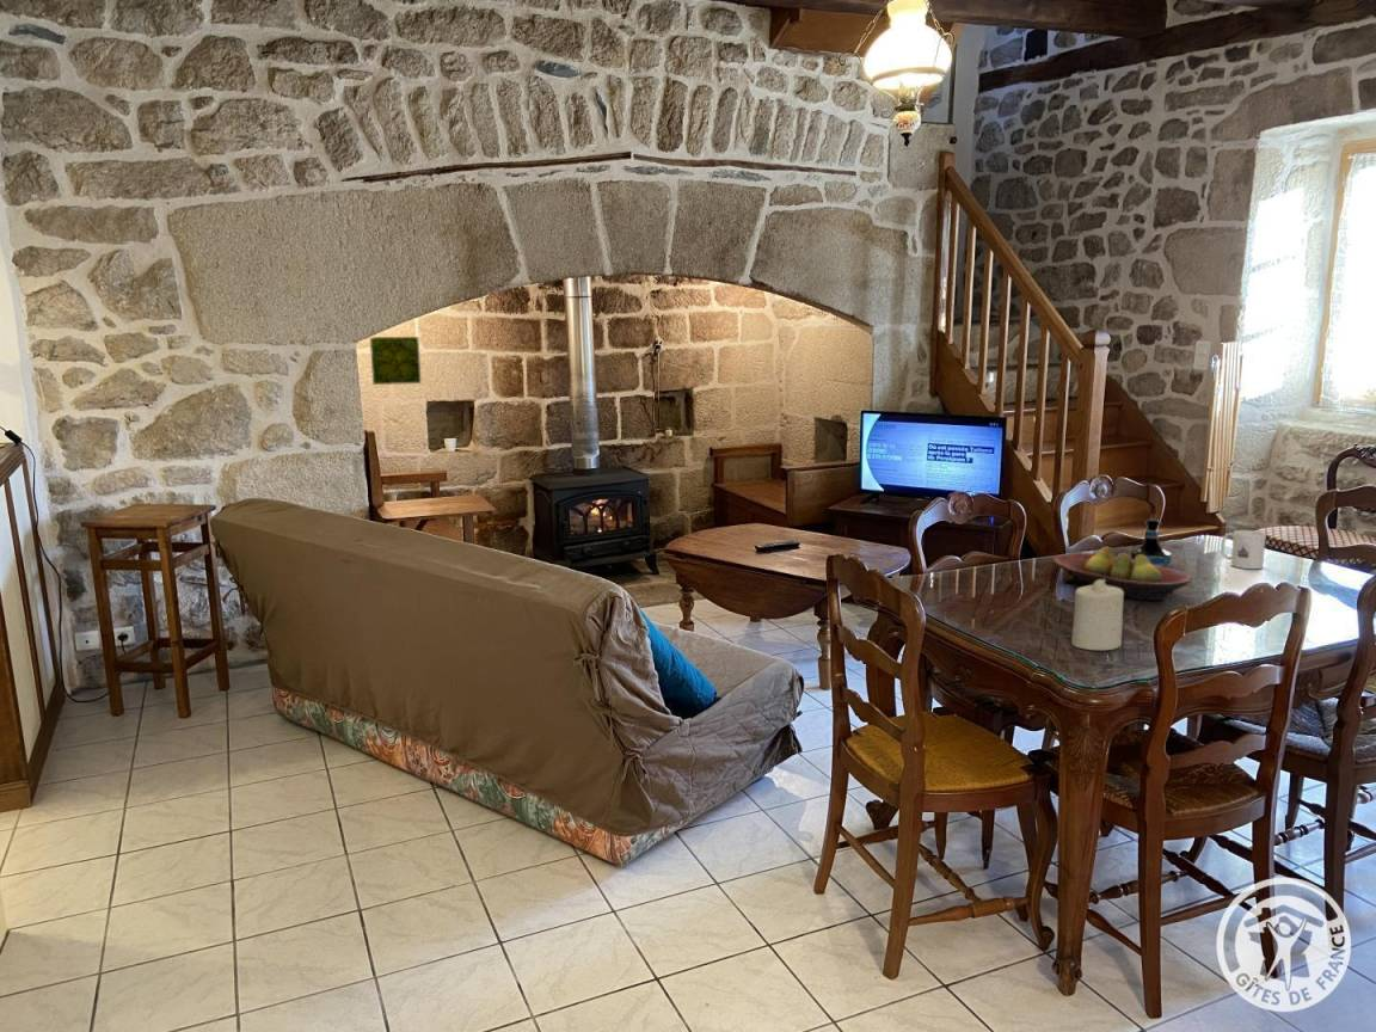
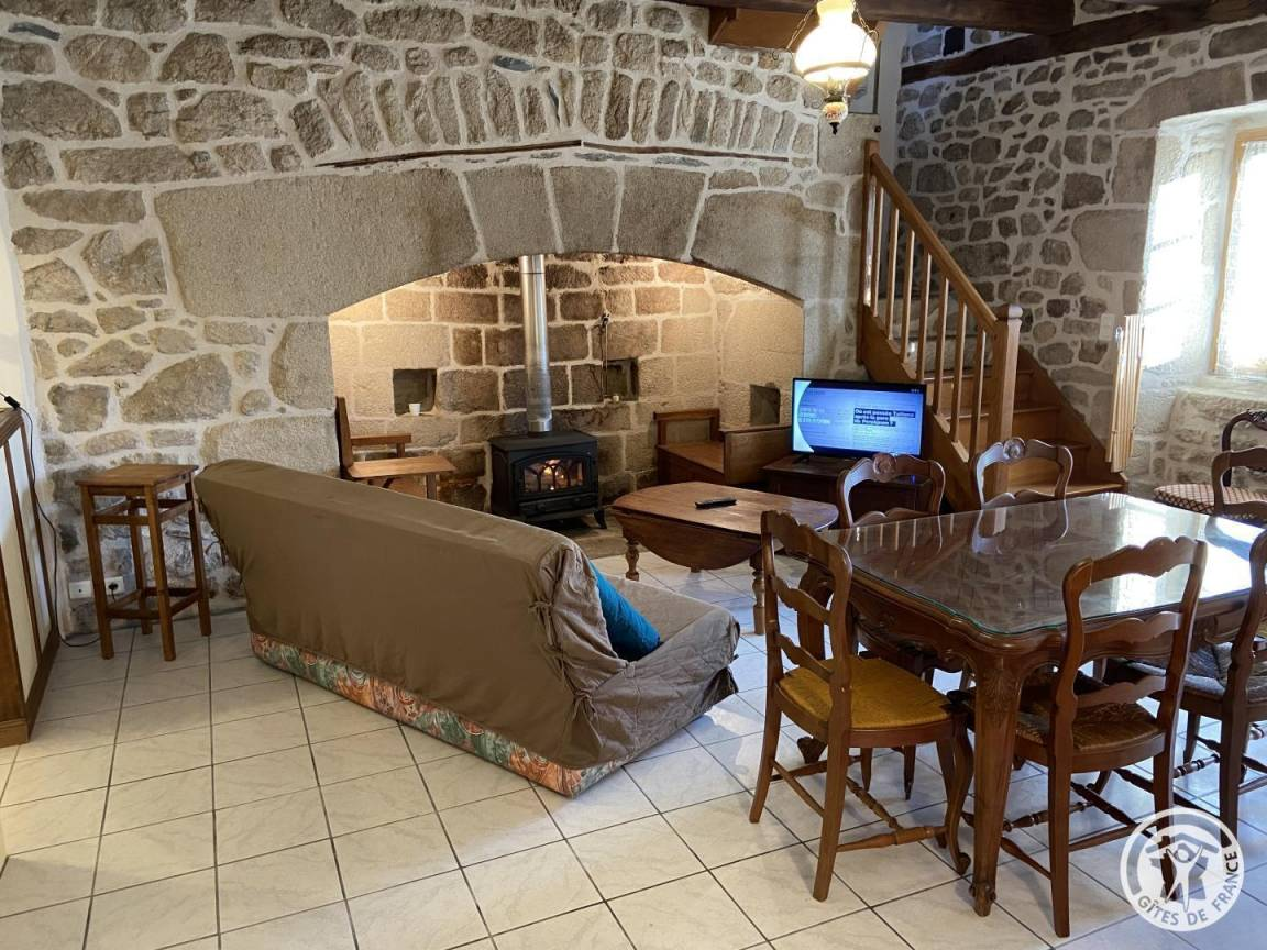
- fruit bowl [1052,546,1193,601]
- candle [1070,579,1125,651]
- tequila bottle [1129,517,1173,569]
- mug [1220,529,1267,570]
- decorative tile [369,336,422,386]
